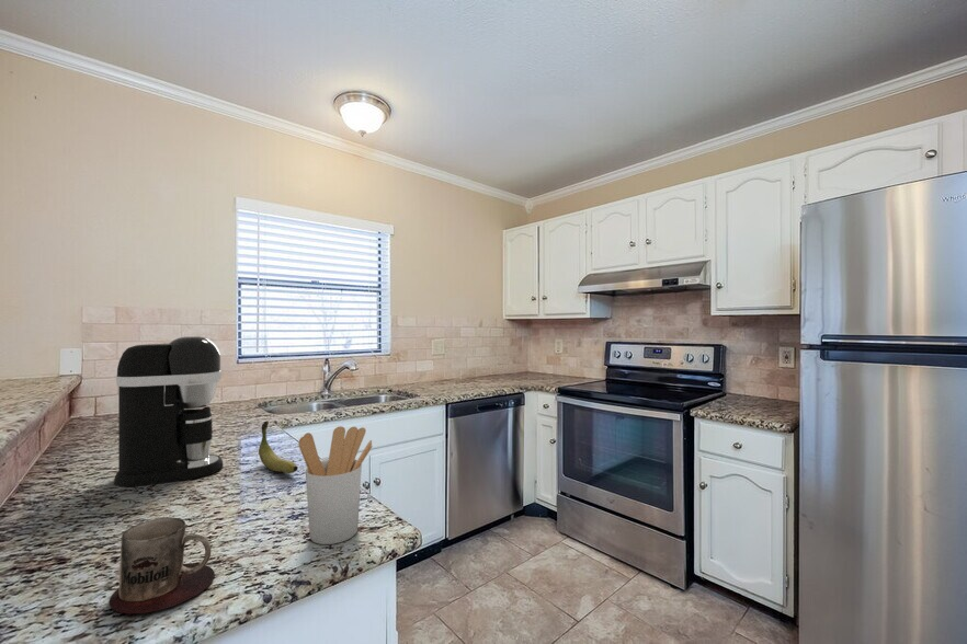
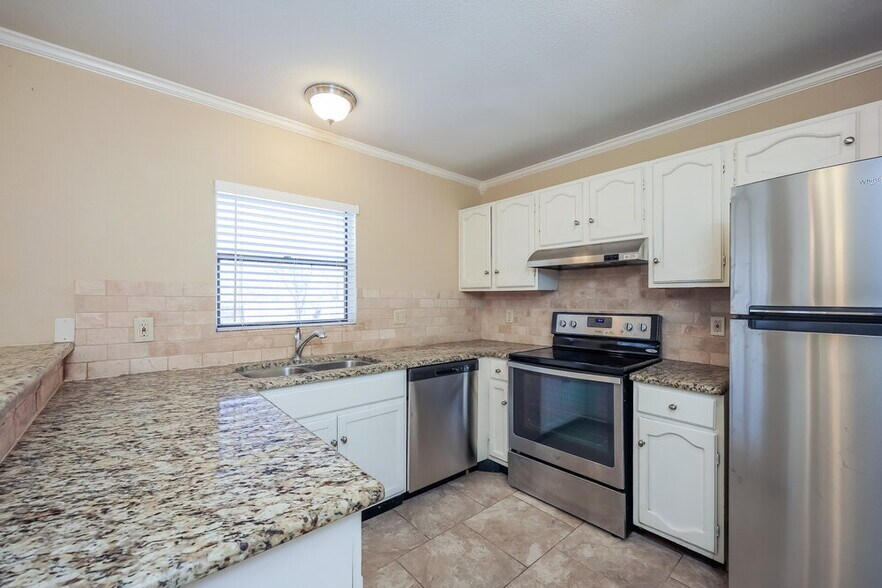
- mug [107,517,216,616]
- coffee maker [113,335,224,488]
- banana [258,419,299,474]
- utensil holder [297,425,374,545]
